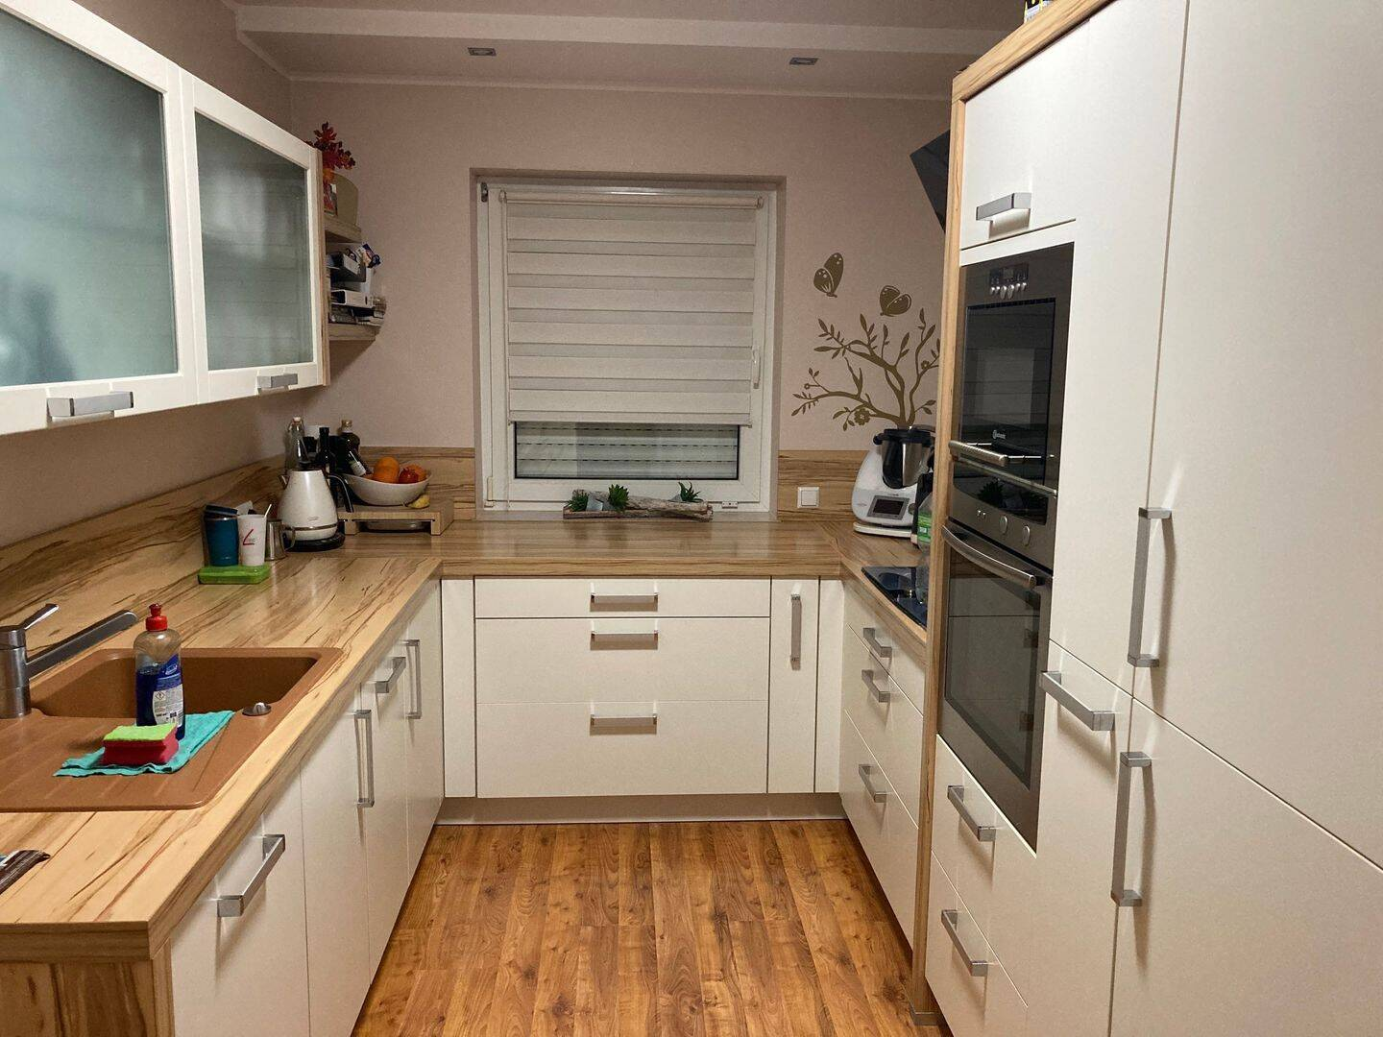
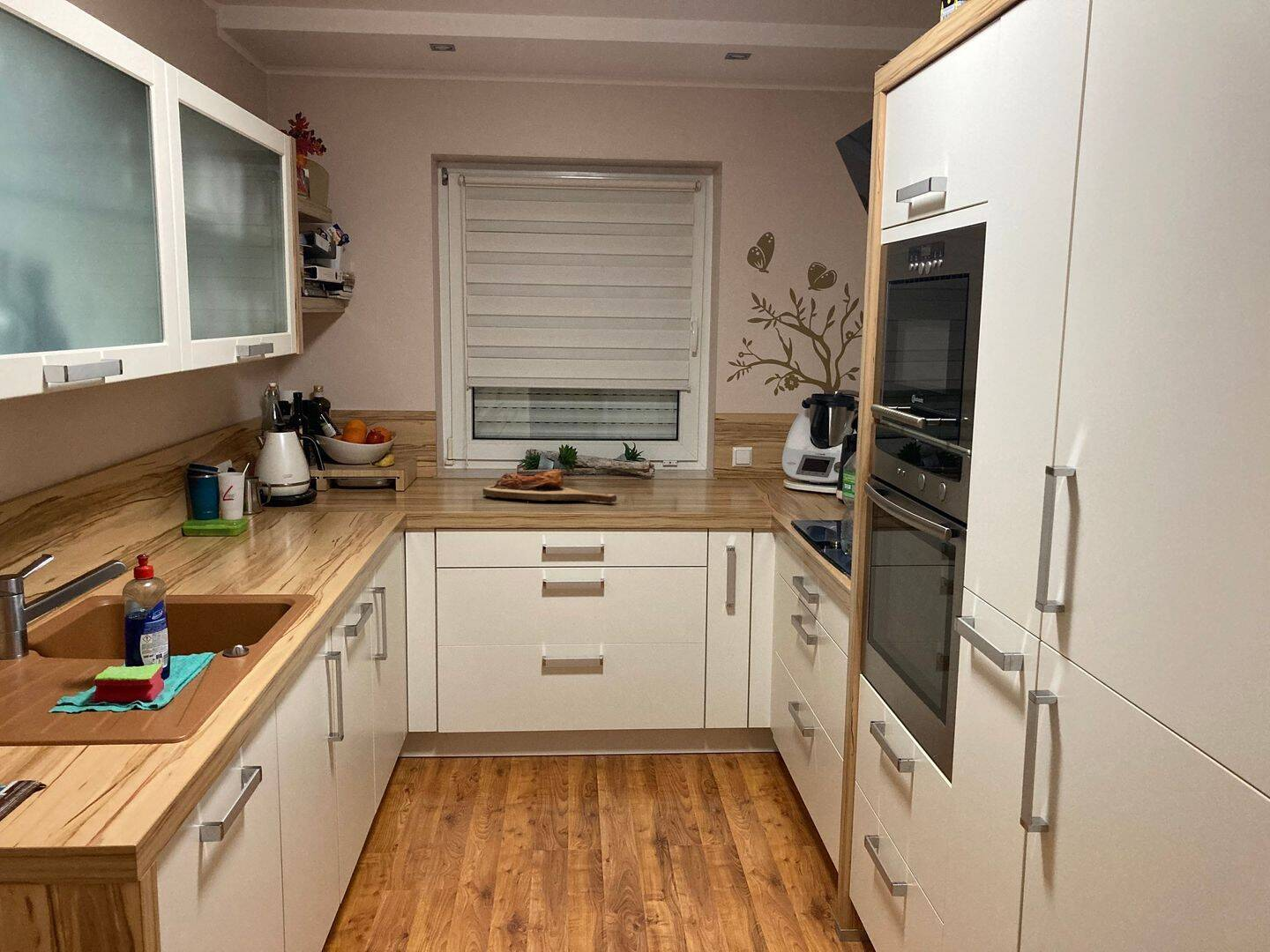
+ cutting board [482,469,618,504]
